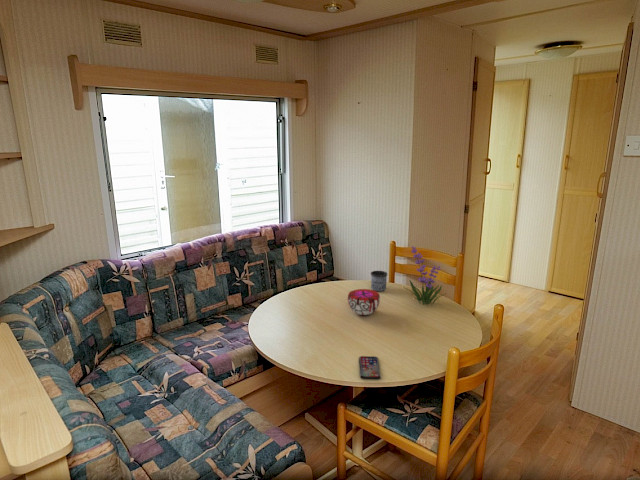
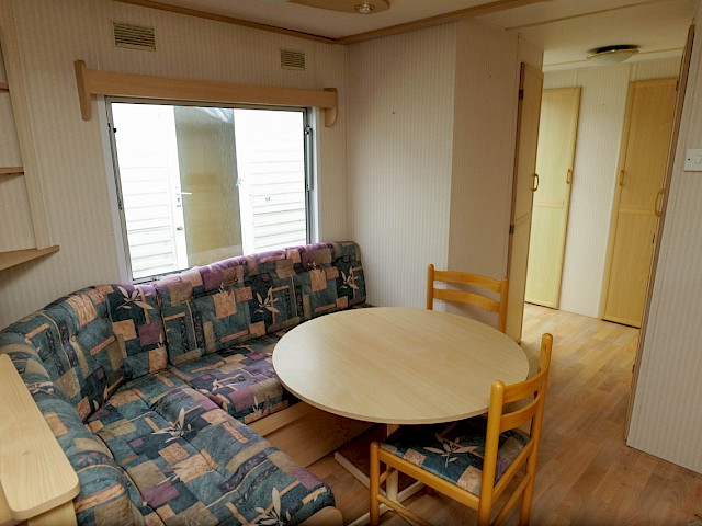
- decorative bowl [347,288,381,316]
- smartphone [358,355,382,380]
- mug [370,270,388,292]
- plant [404,246,448,306]
